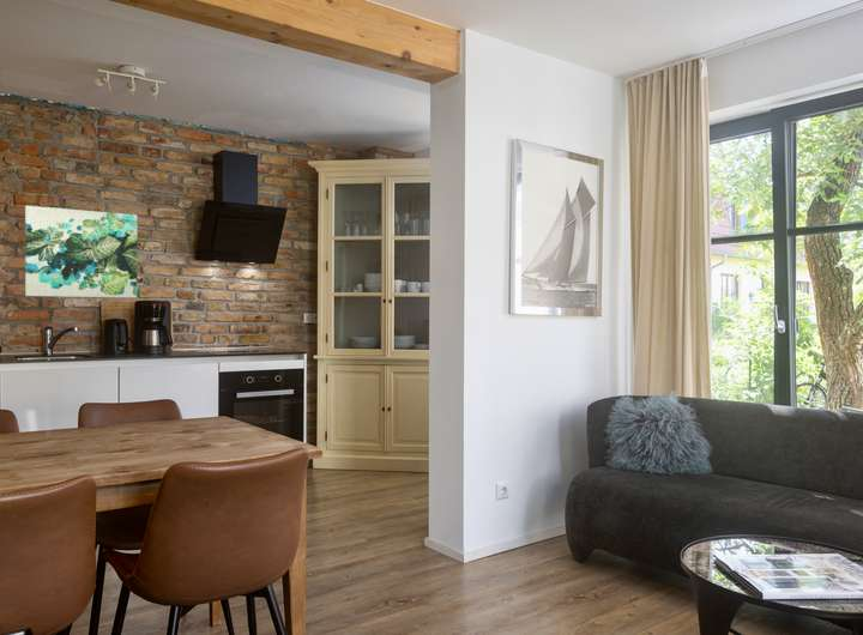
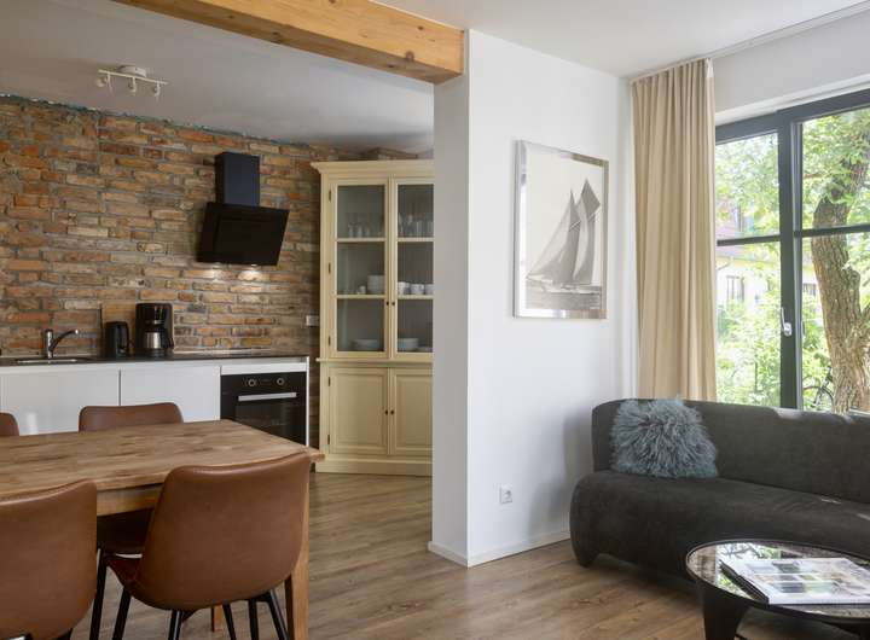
- wall art [24,205,138,298]
